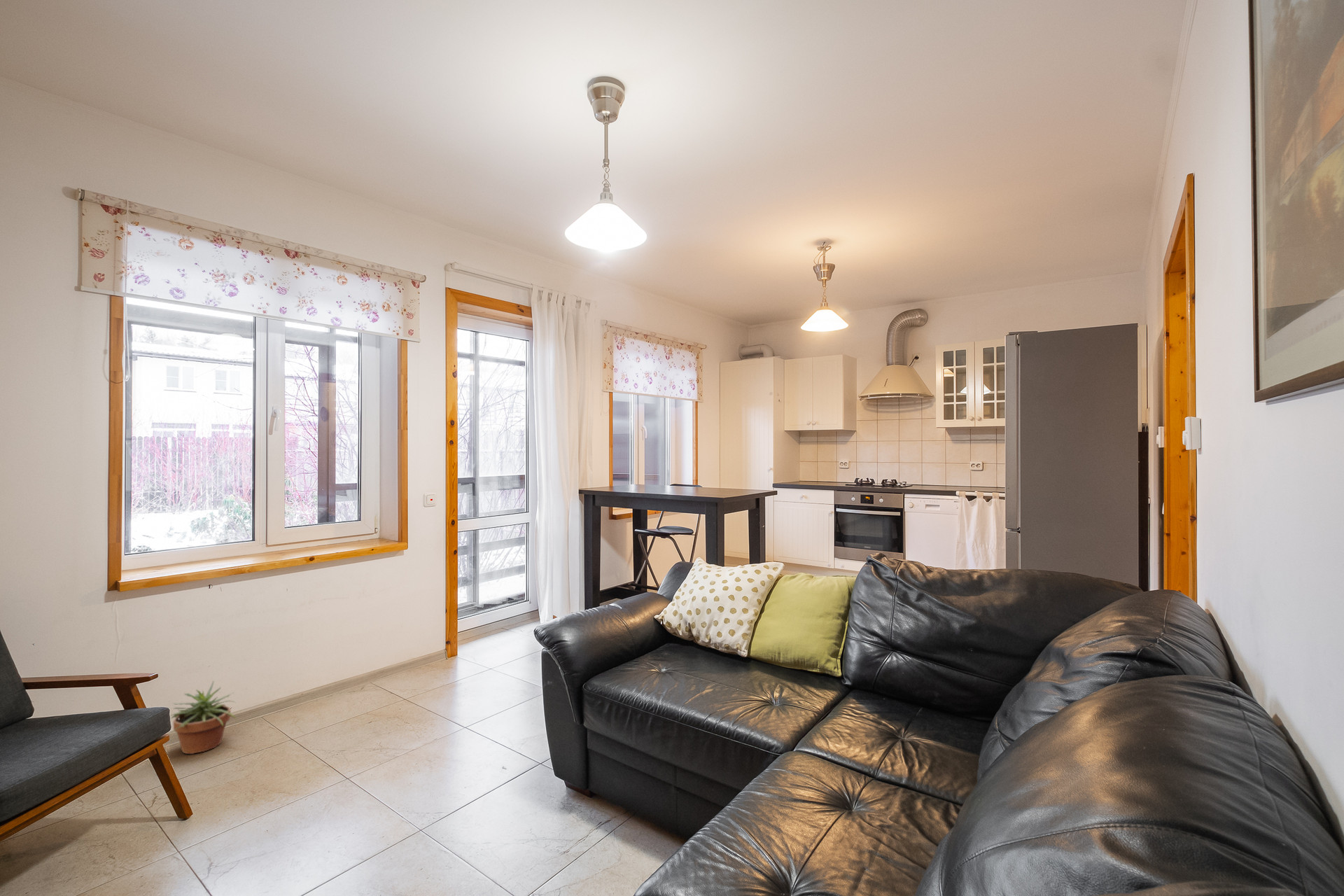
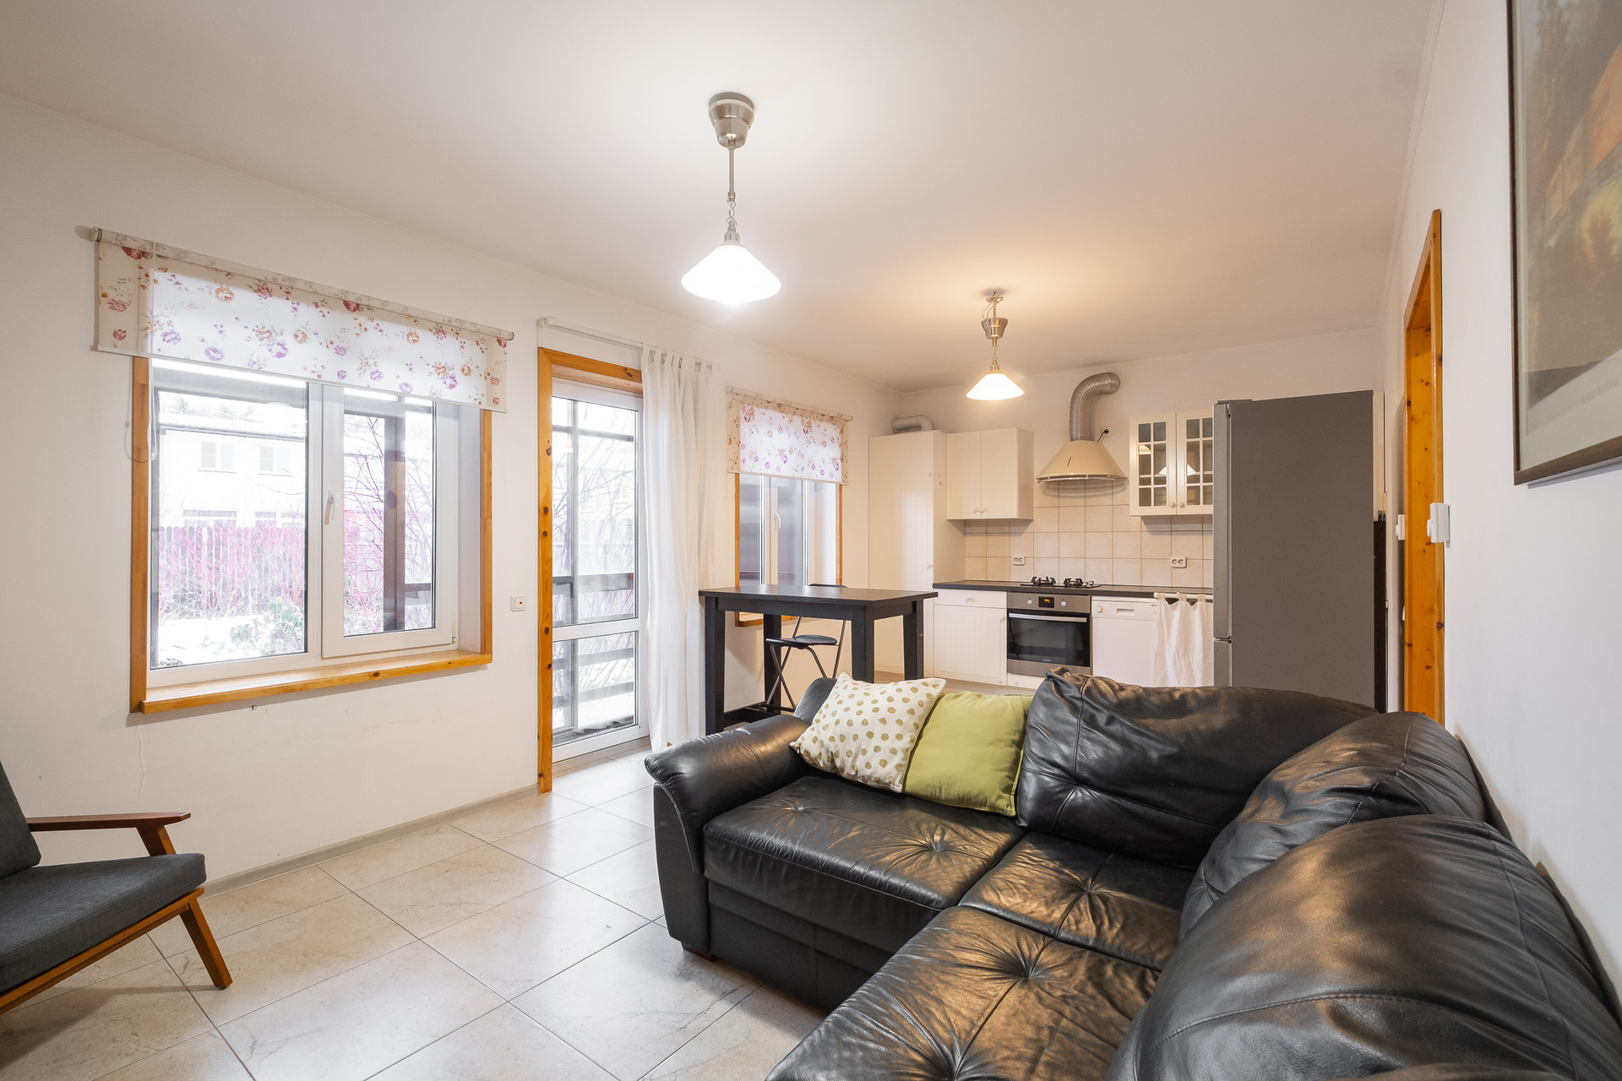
- potted plant [169,680,238,755]
